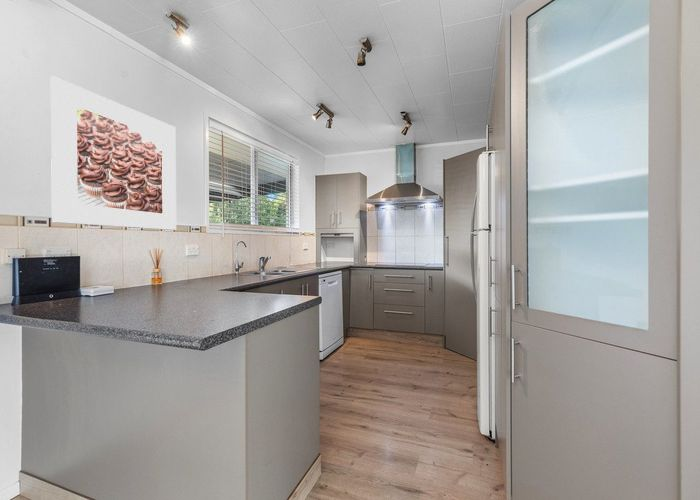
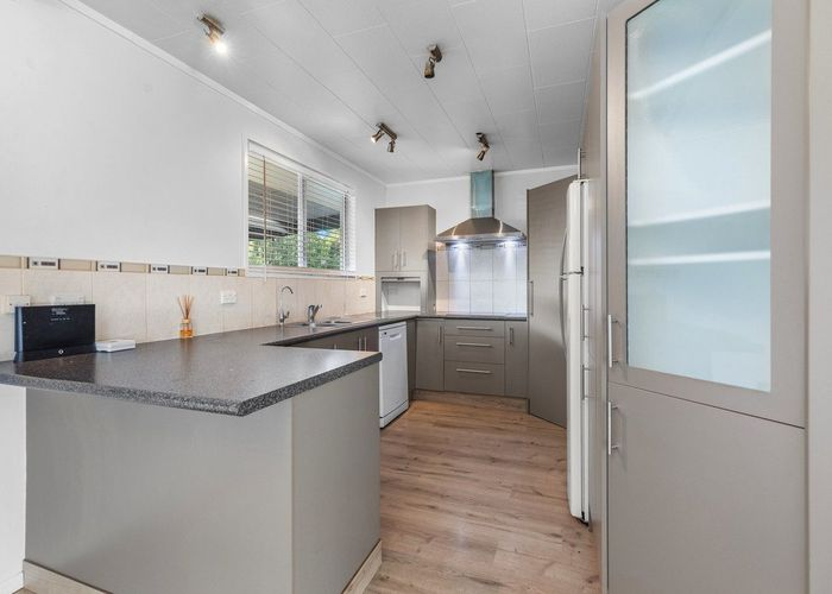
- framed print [50,75,177,231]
